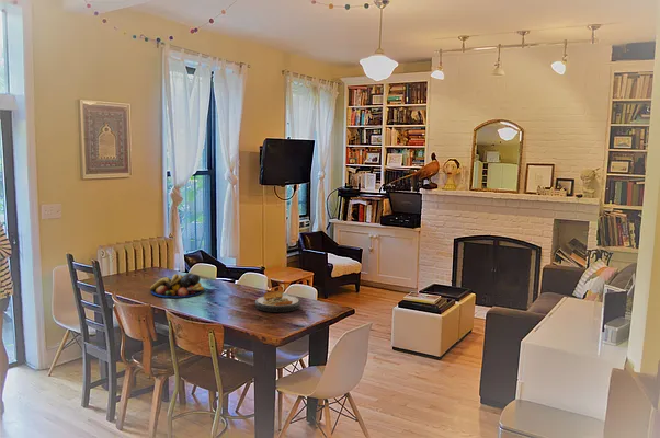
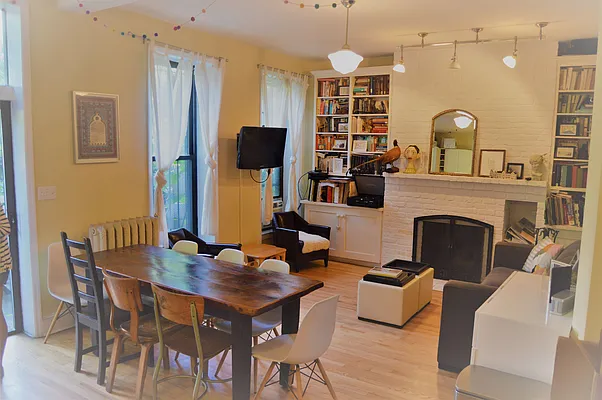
- fruit bowl [149,273,206,299]
- plate [254,290,301,313]
